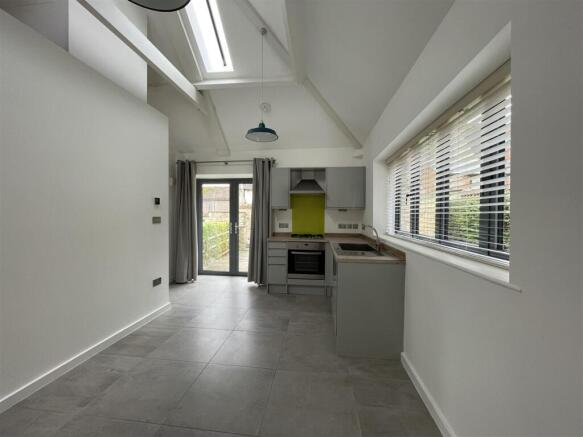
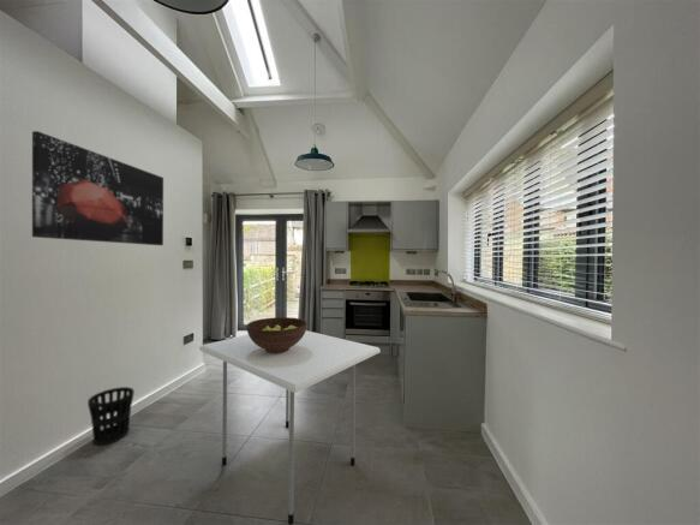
+ wall art [31,130,164,246]
+ wastebasket [86,386,136,447]
+ fruit bowl [245,316,309,353]
+ dining table [198,329,382,525]
